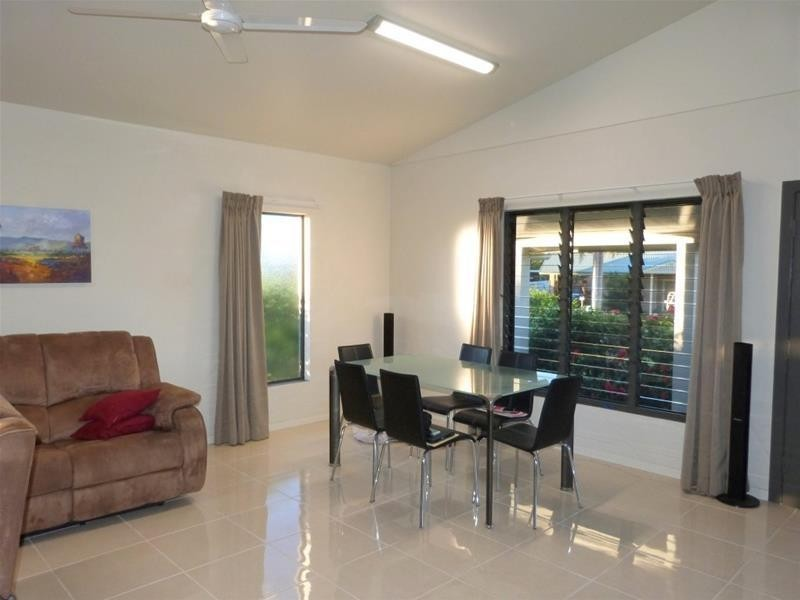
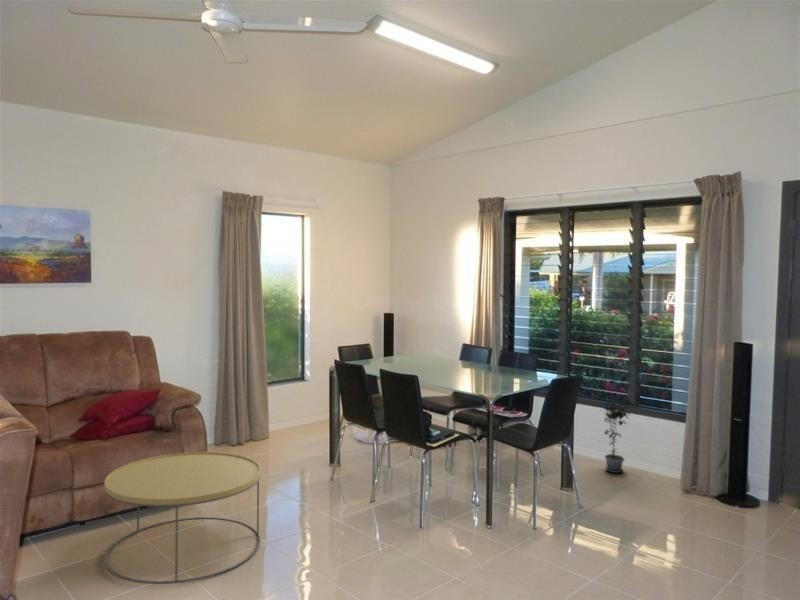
+ potted plant [600,393,636,474]
+ coffee table [103,451,262,585]
